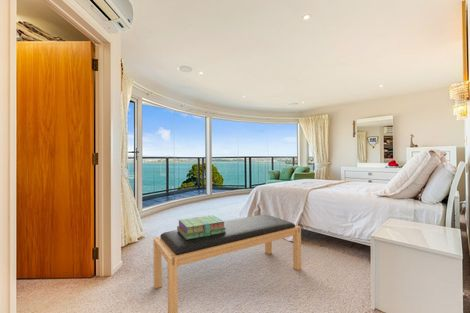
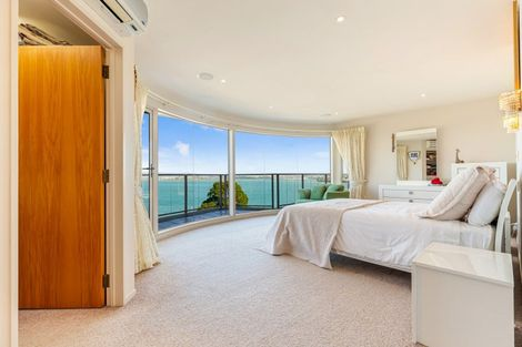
- bench [152,213,302,313]
- stack of books [176,214,226,240]
